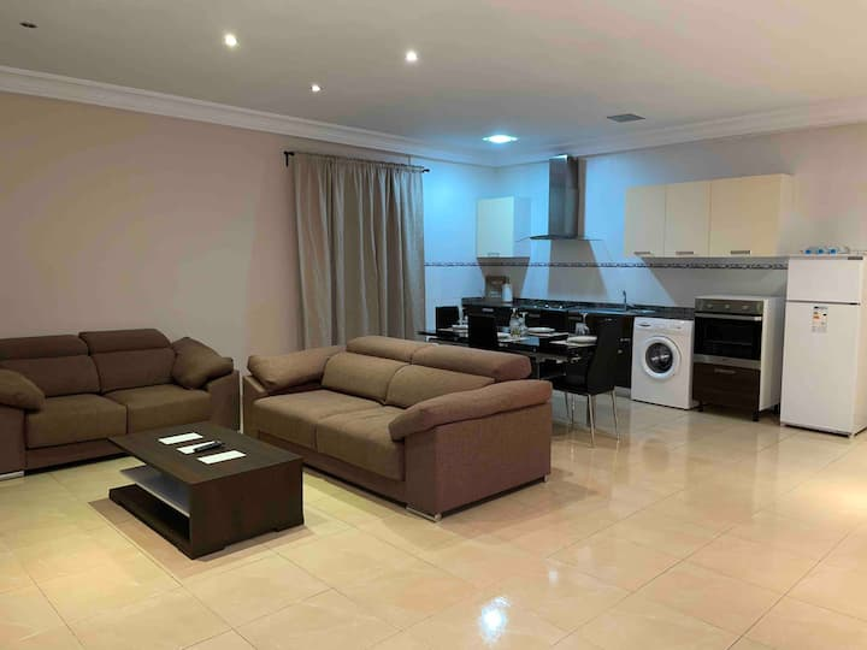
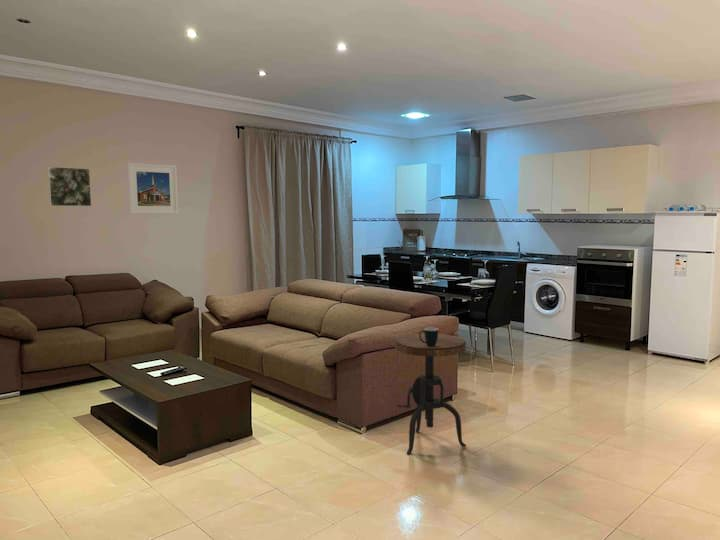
+ side table [394,332,467,455]
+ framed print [47,166,93,207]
+ mug [418,327,439,347]
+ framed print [126,162,179,215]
